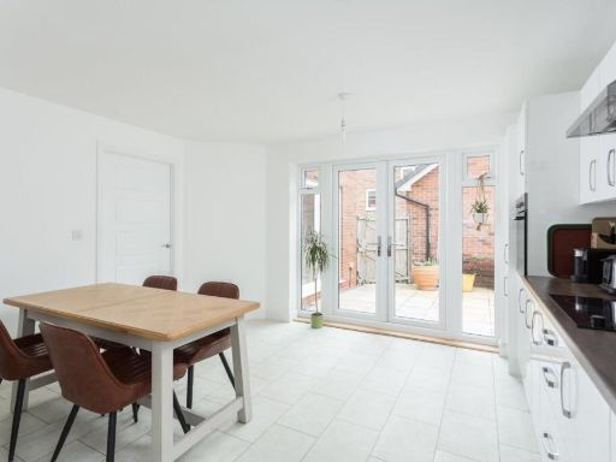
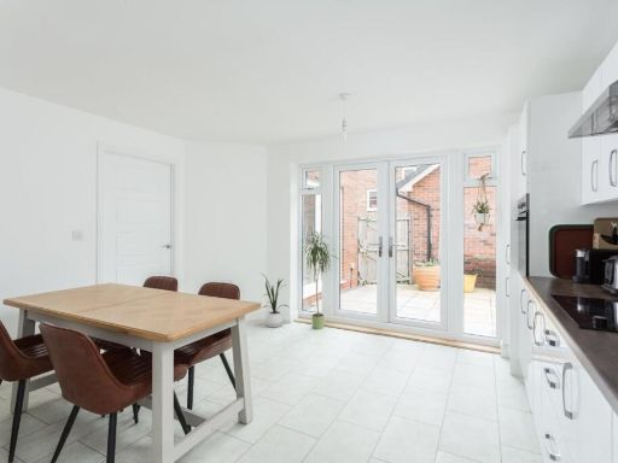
+ house plant [261,272,288,328]
